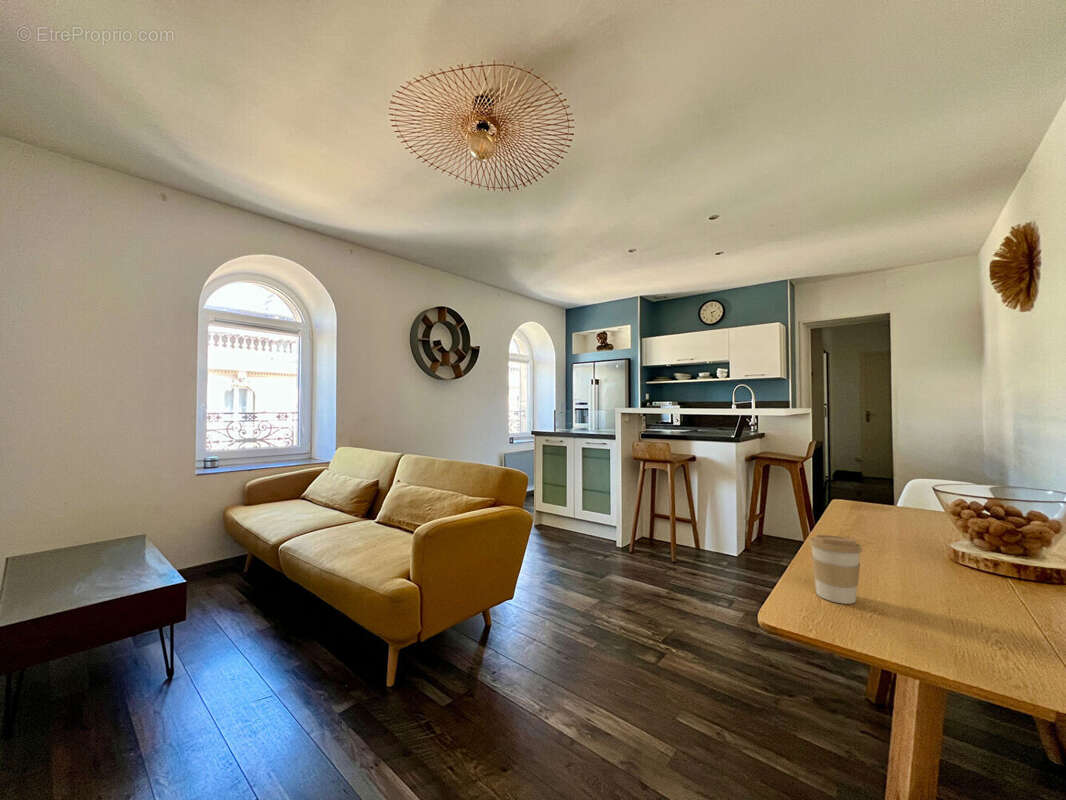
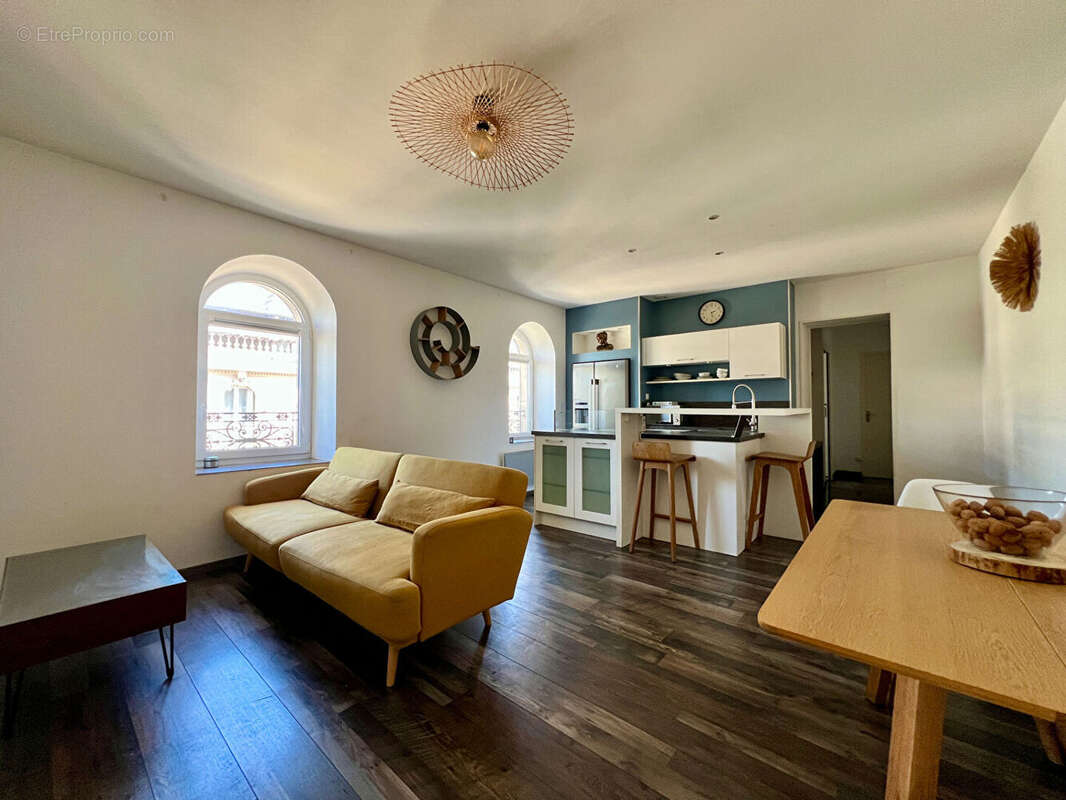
- coffee cup [808,534,863,605]
